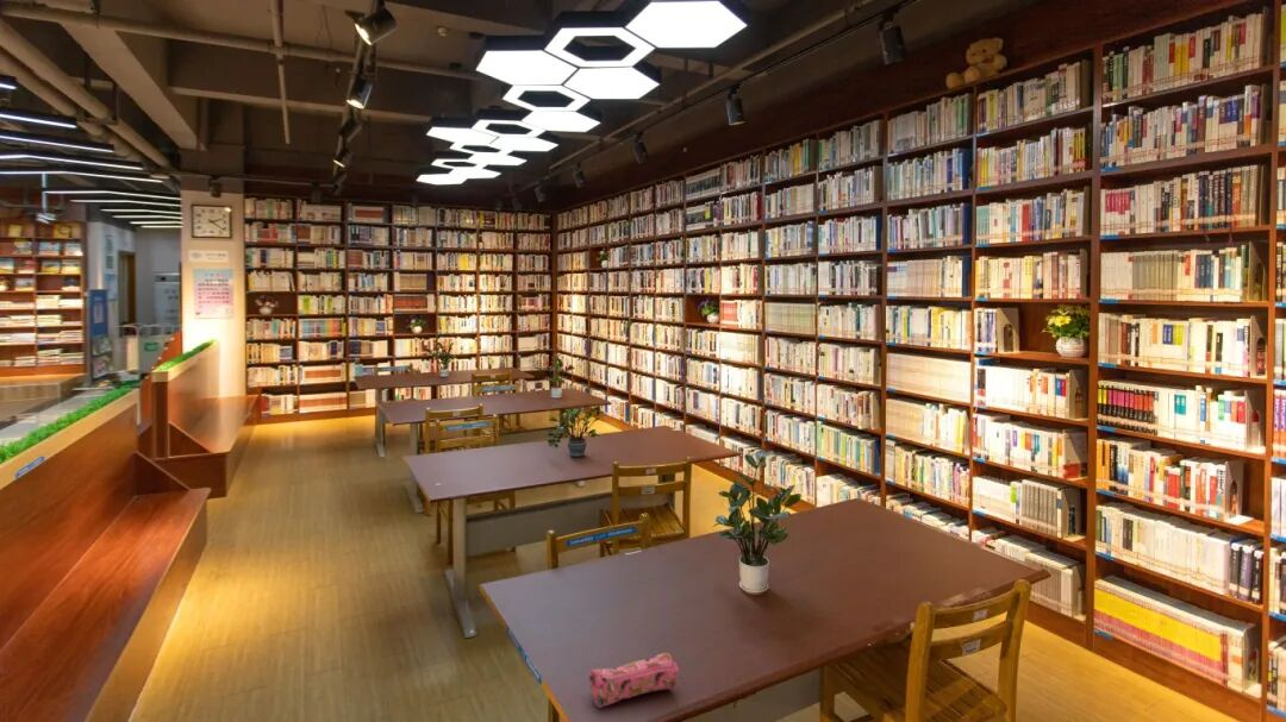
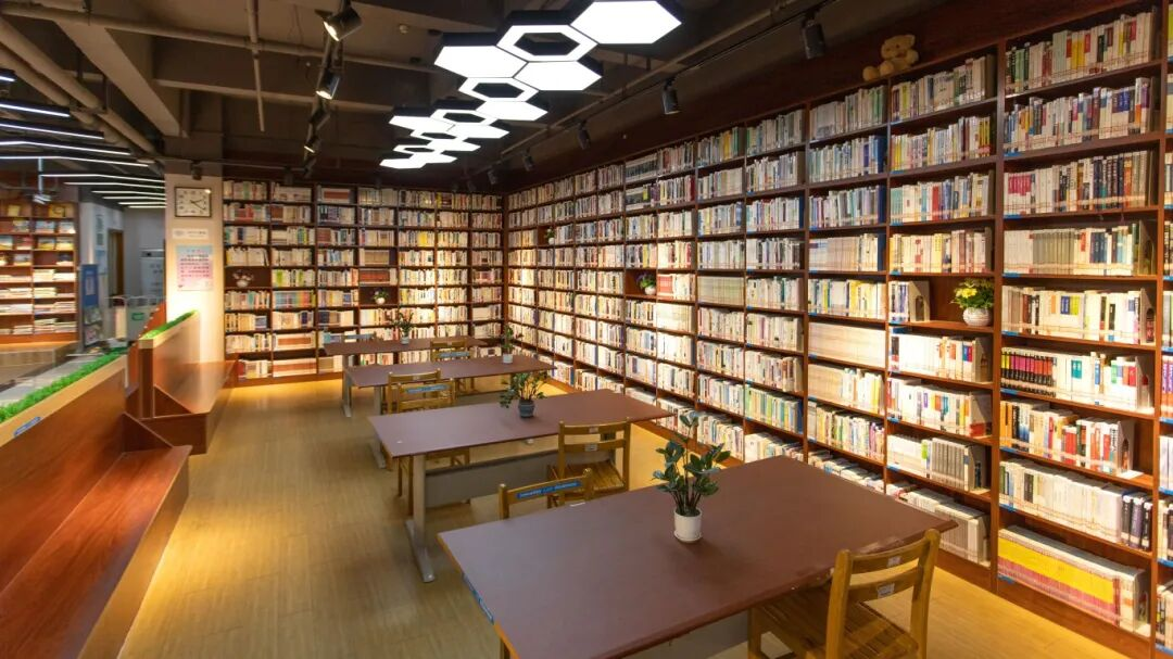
- pencil case [588,652,680,709]
